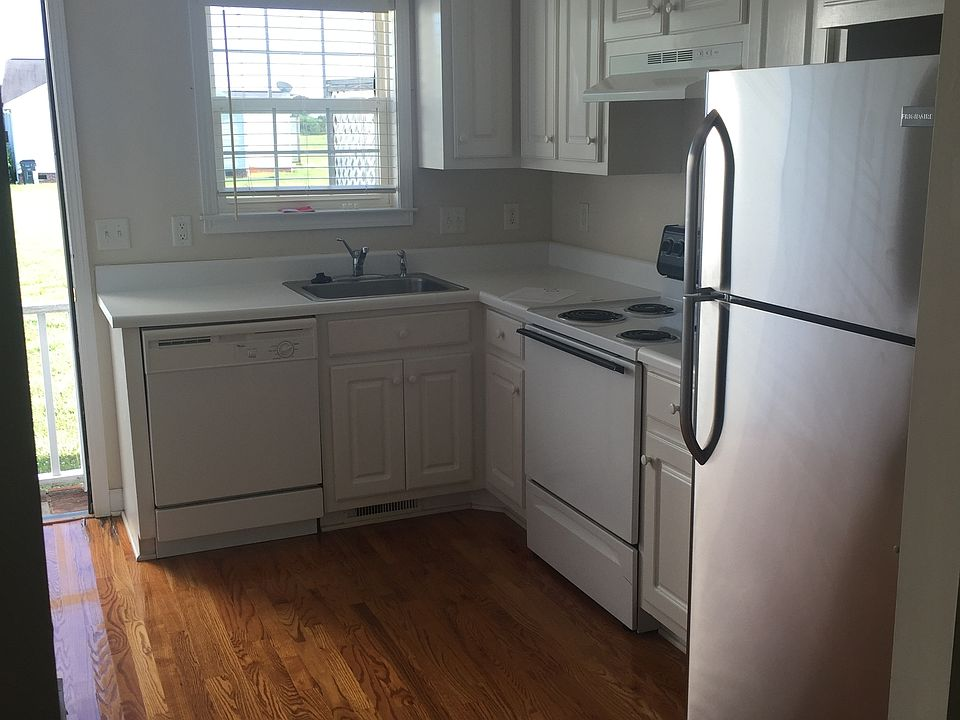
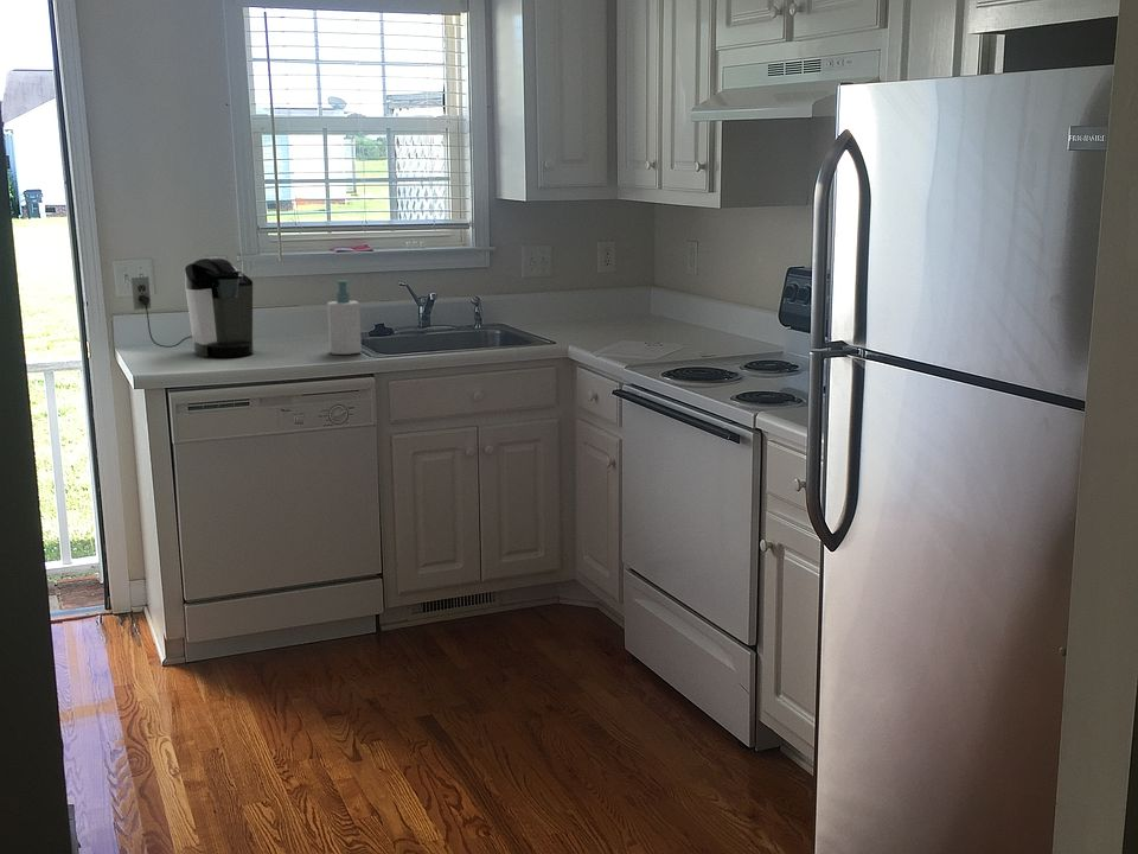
+ soap bottle [326,279,363,356]
+ coffee maker [130,256,255,358]
